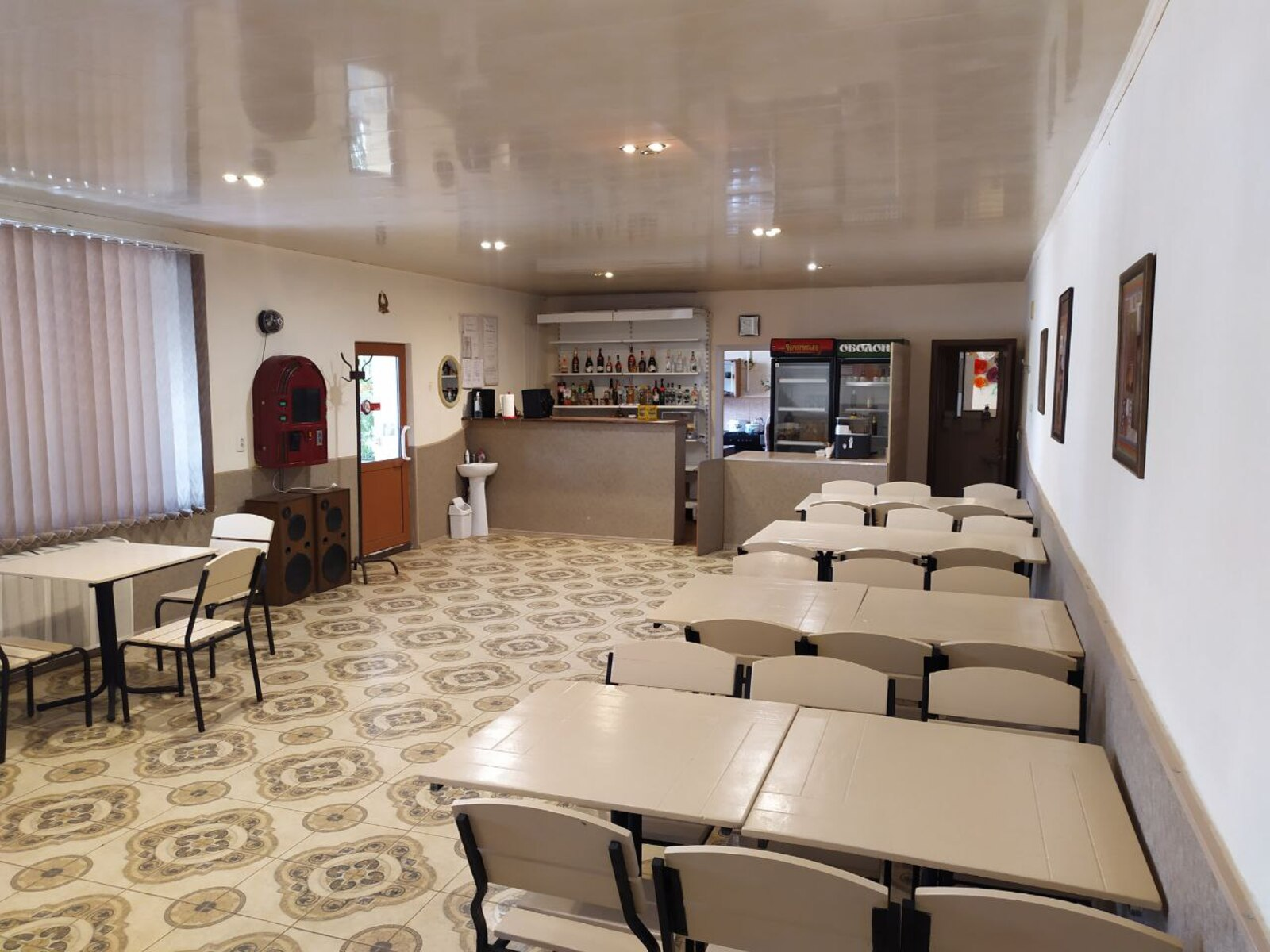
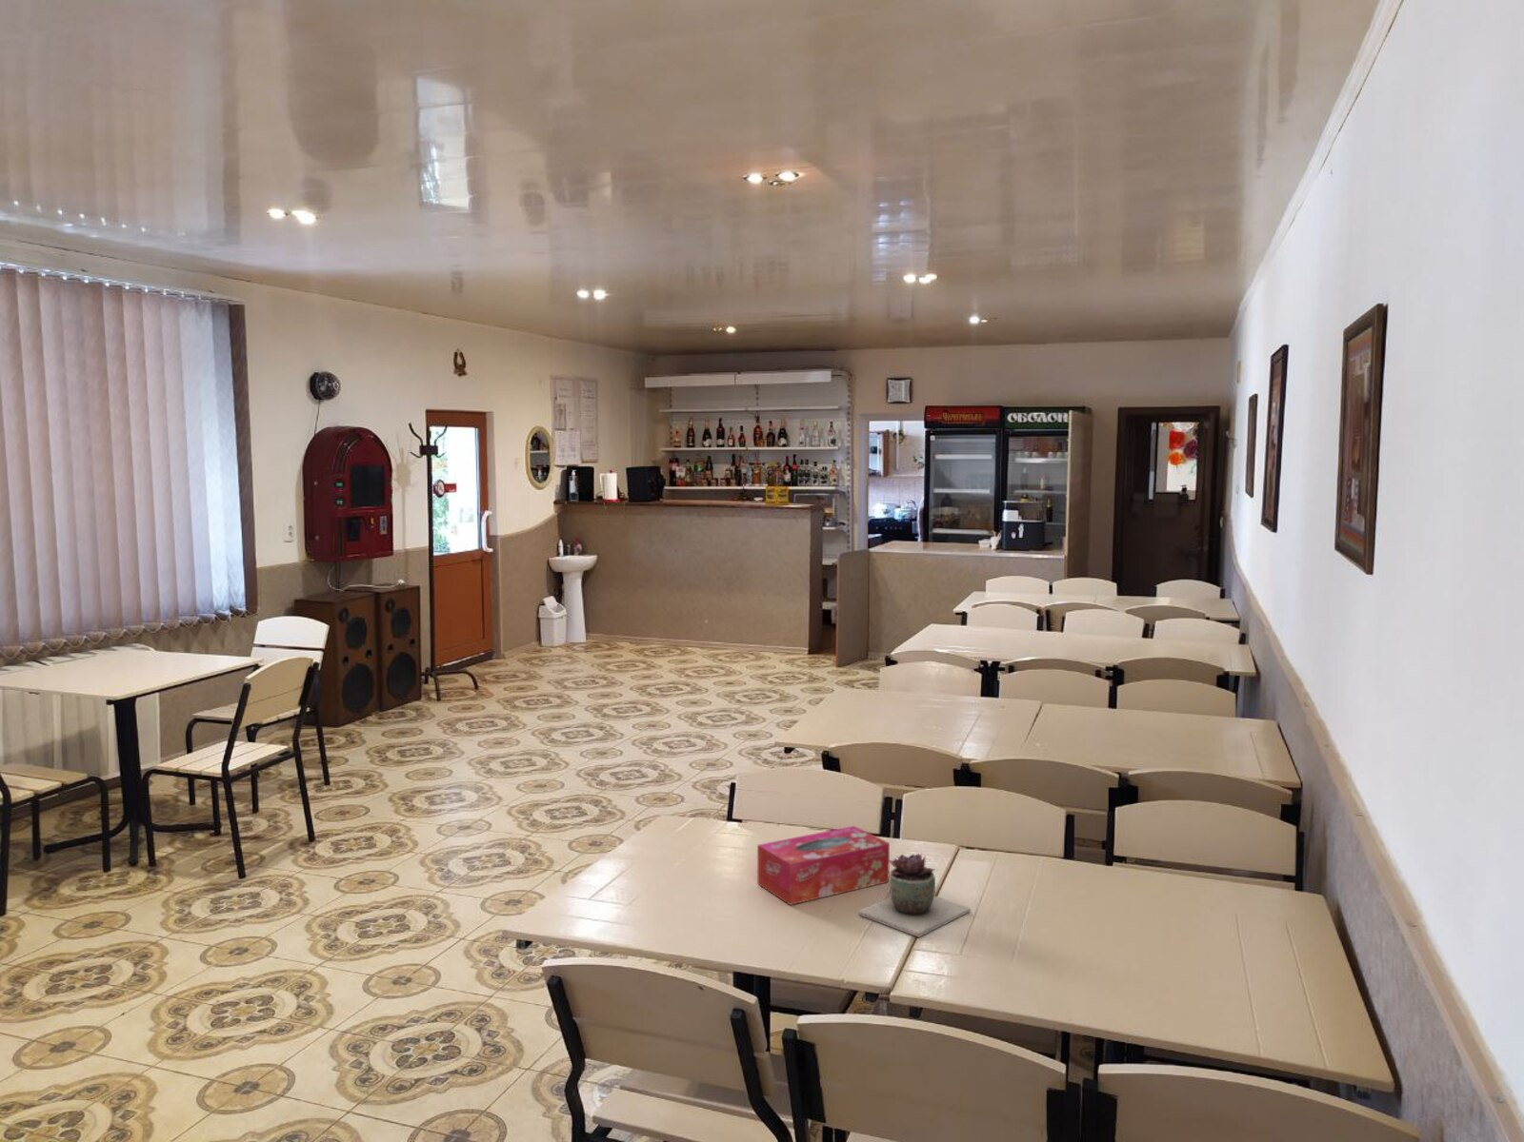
+ succulent plant [858,853,972,938]
+ tissue box [756,825,890,906]
